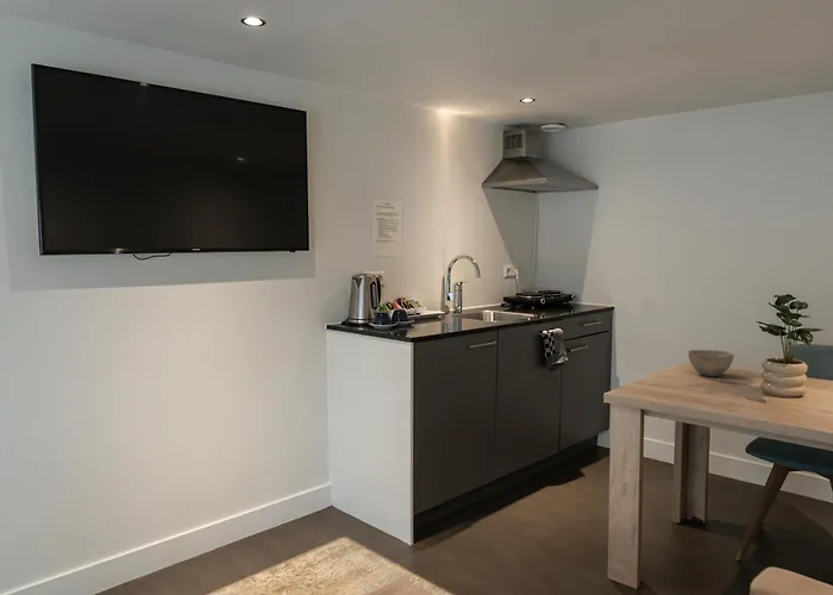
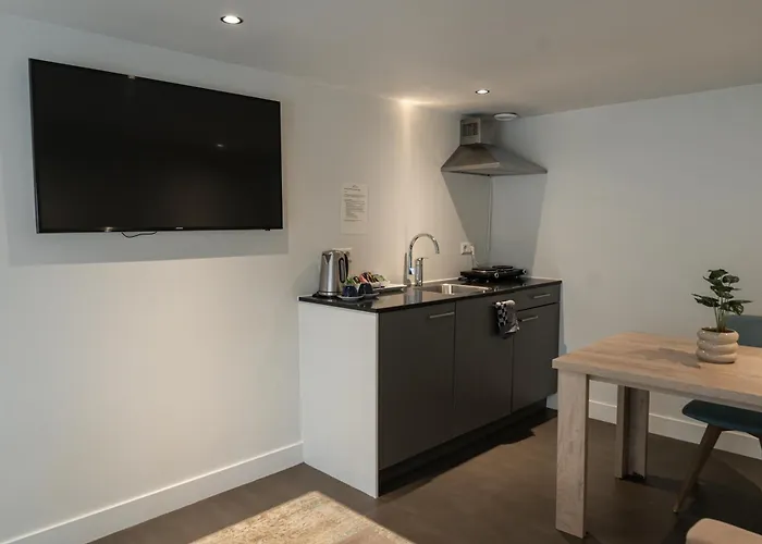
- bowl [687,349,735,377]
